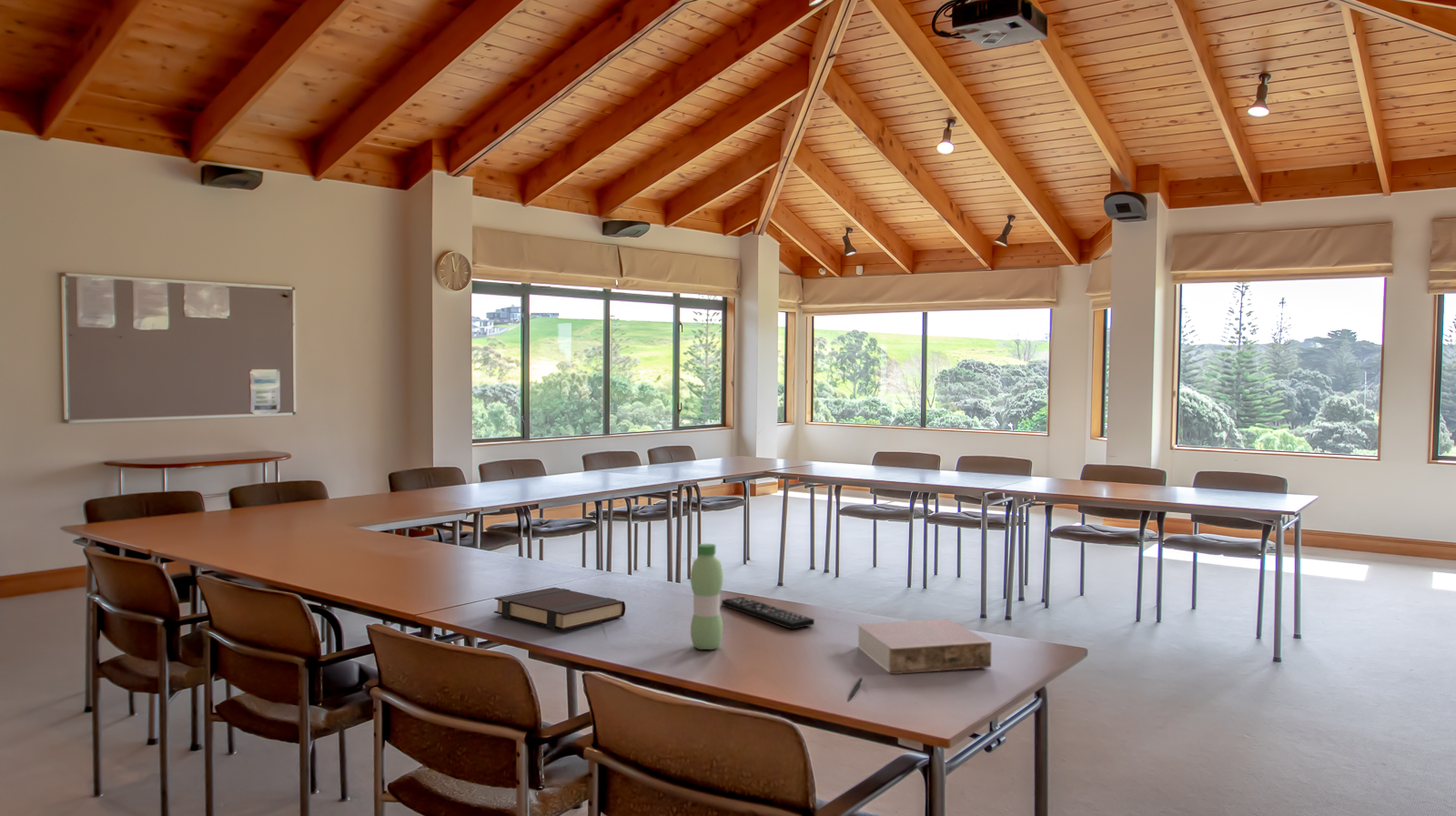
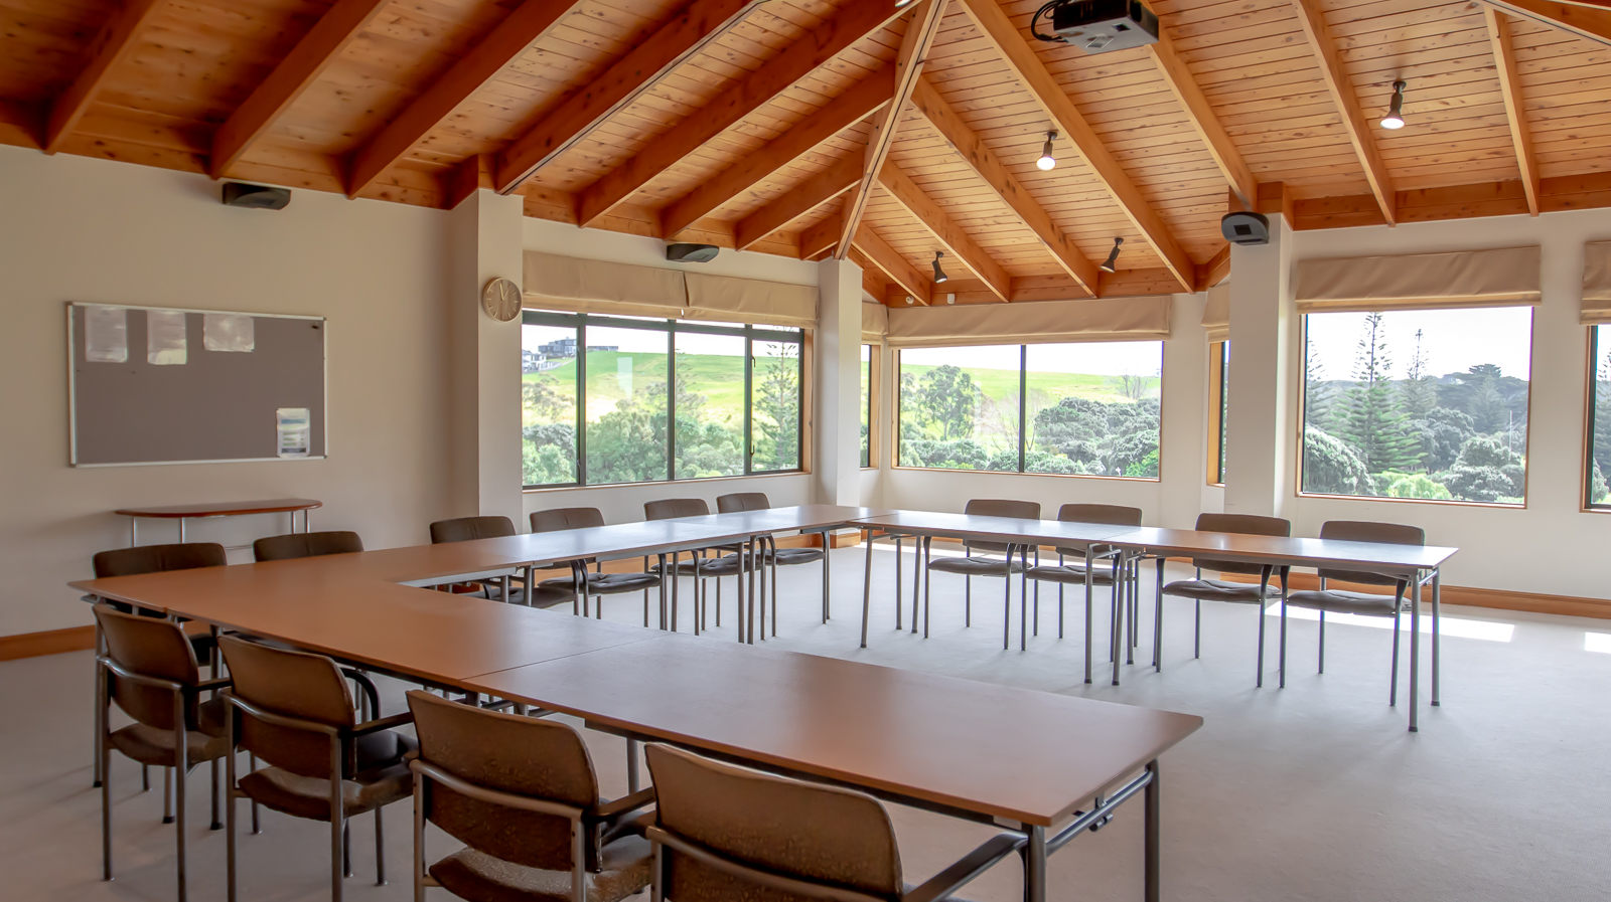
- pen [846,677,864,703]
- book [493,587,626,631]
- water bottle [690,543,723,650]
- remote control [721,596,815,630]
- book [856,618,992,675]
